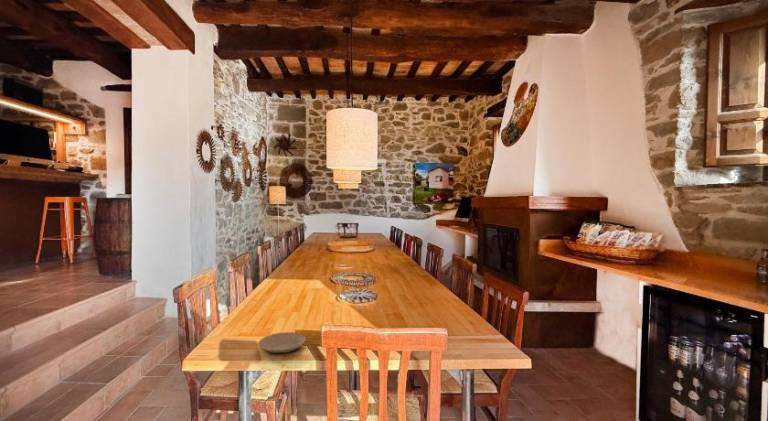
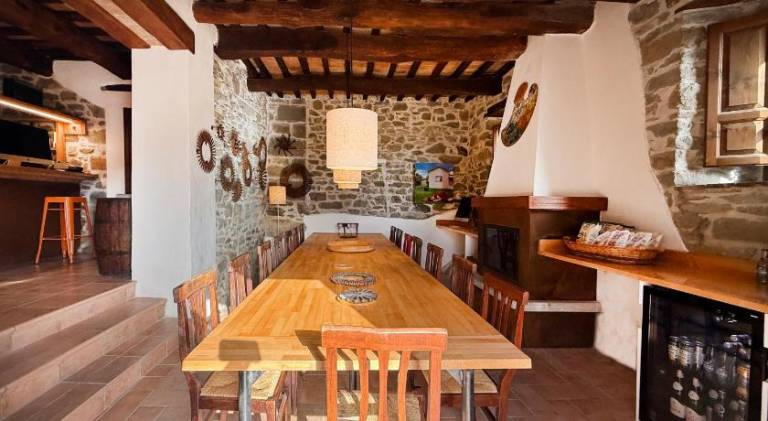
- plate [257,331,307,354]
